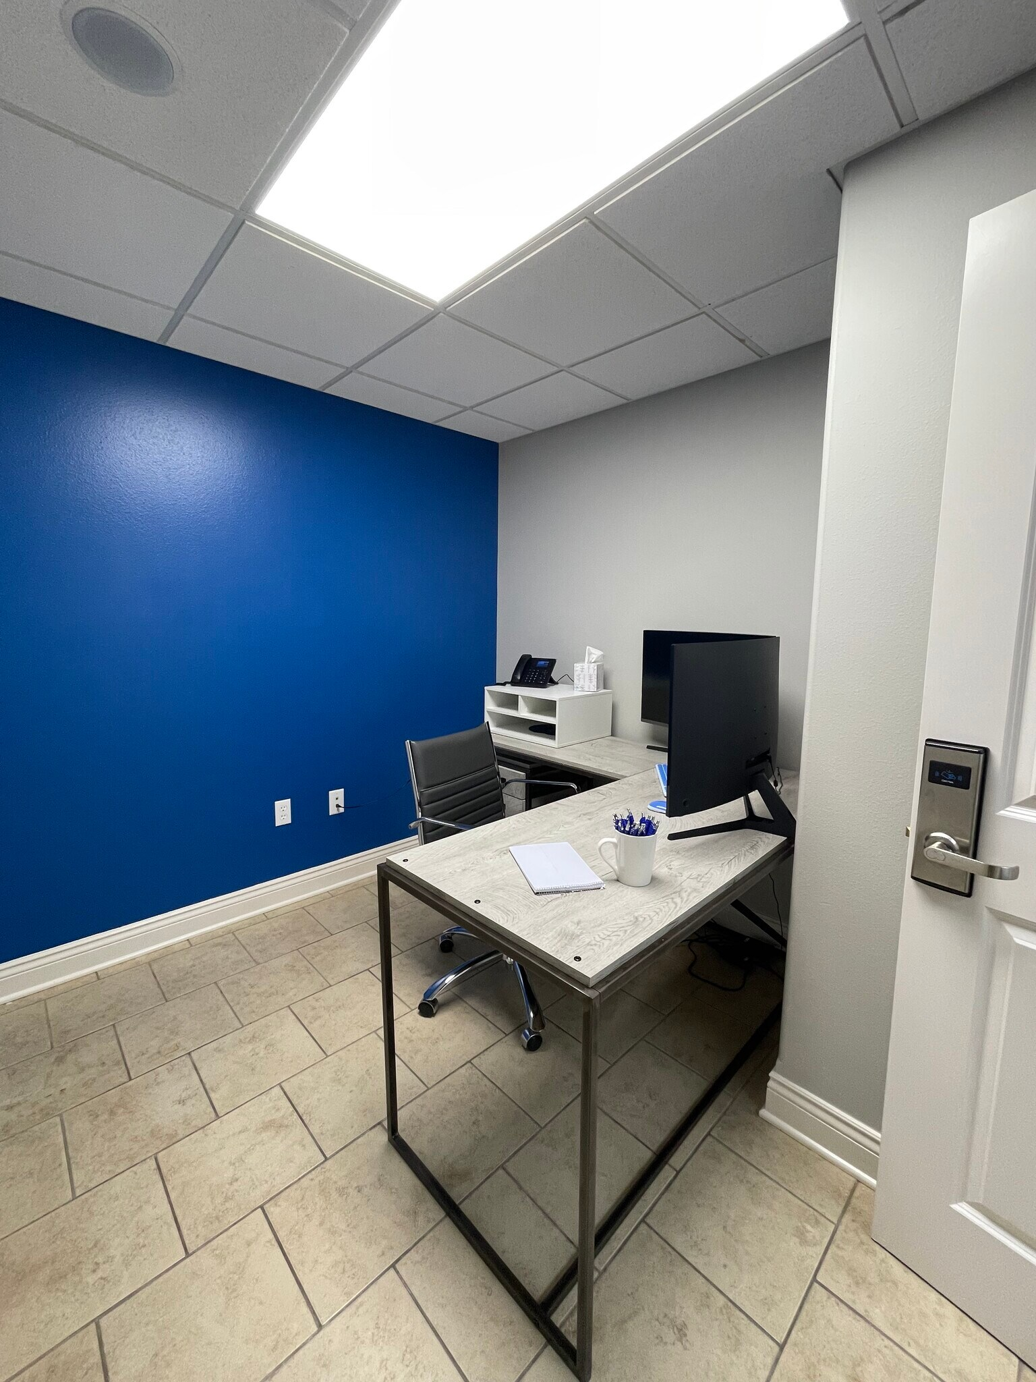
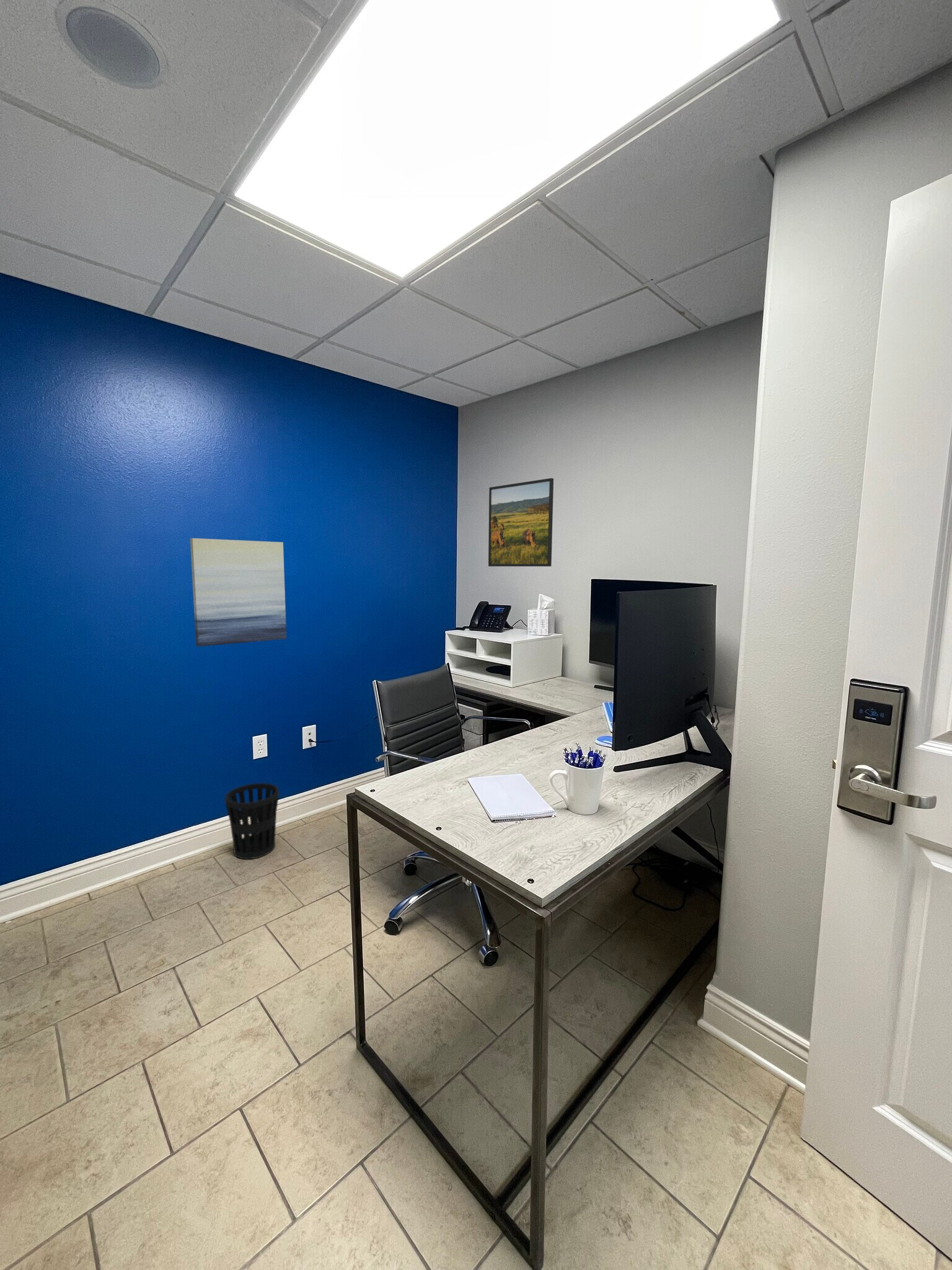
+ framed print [488,477,554,567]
+ wall art [190,538,287,647]
+ wastebasket [224,783,280,860]
